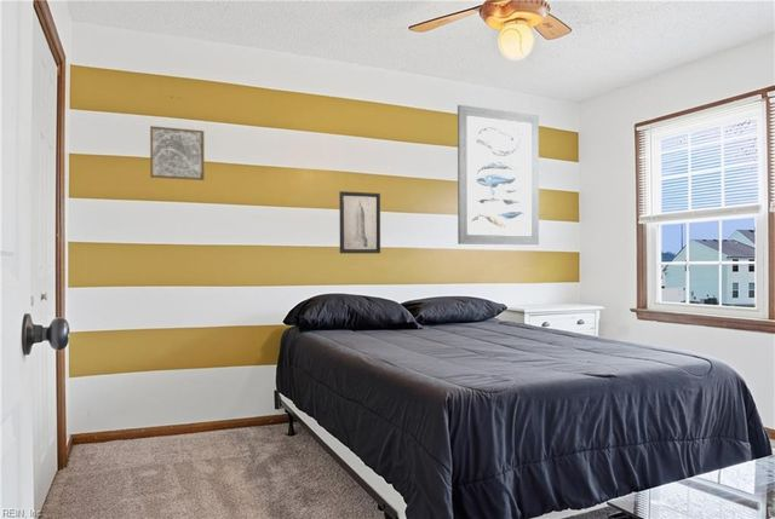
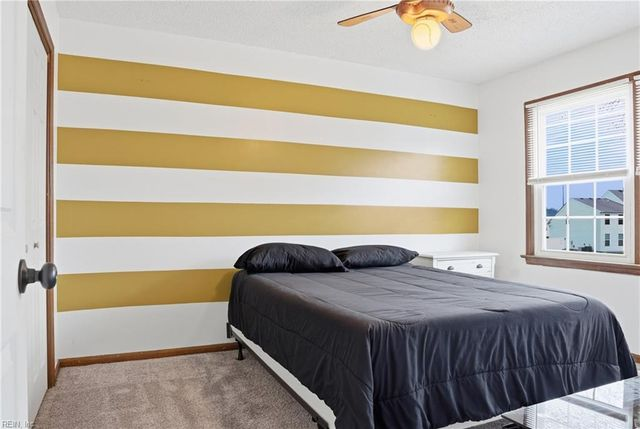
- wall art [149,125,206,181]
- wall art [457,104,540,246]
- wall art [338,190,381,254]
